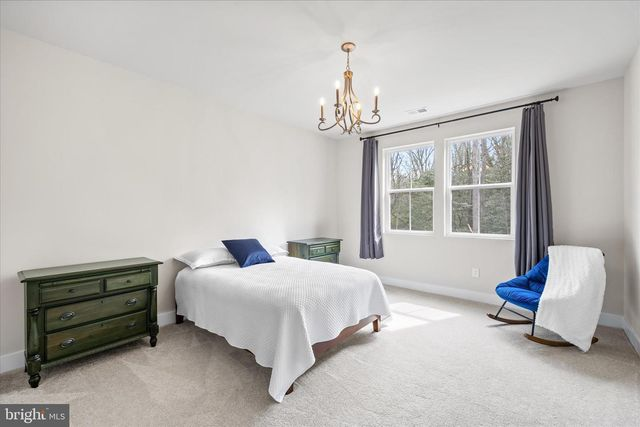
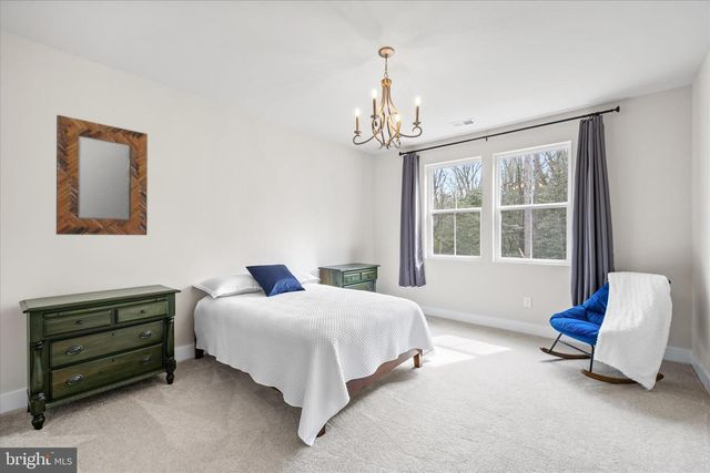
+ home mirror [55,114,149,236]
